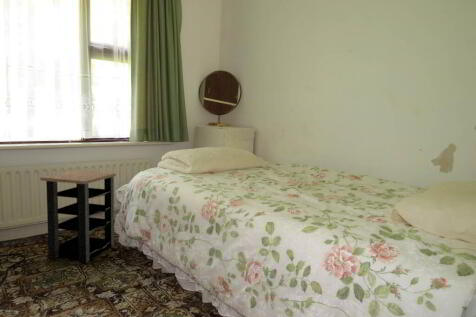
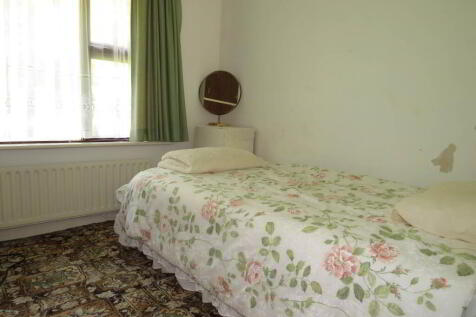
- side table [39,170,117,264]
